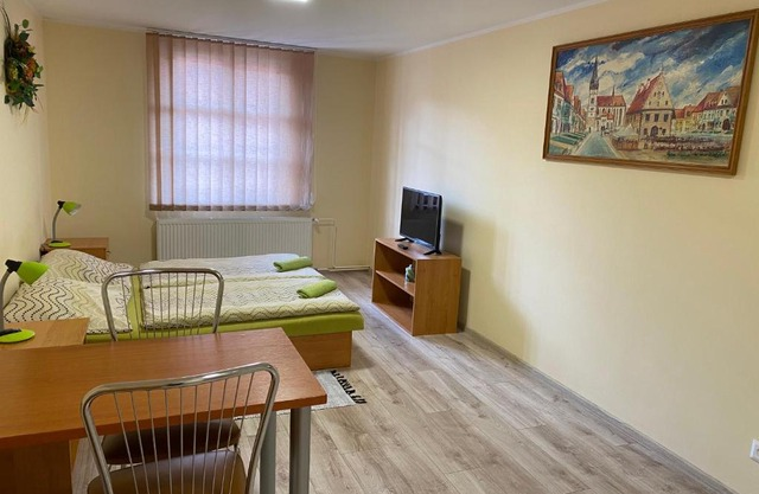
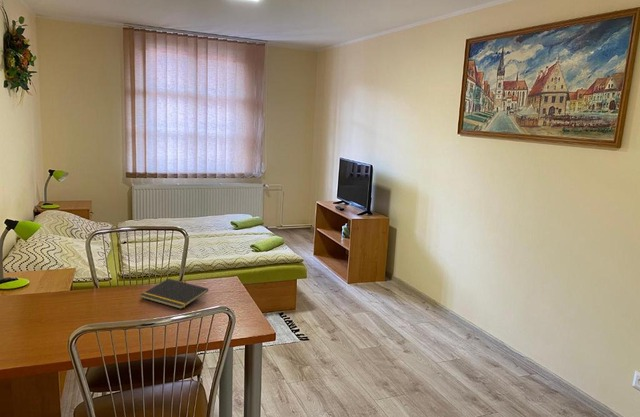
+ notepad [139,278,209,310]
